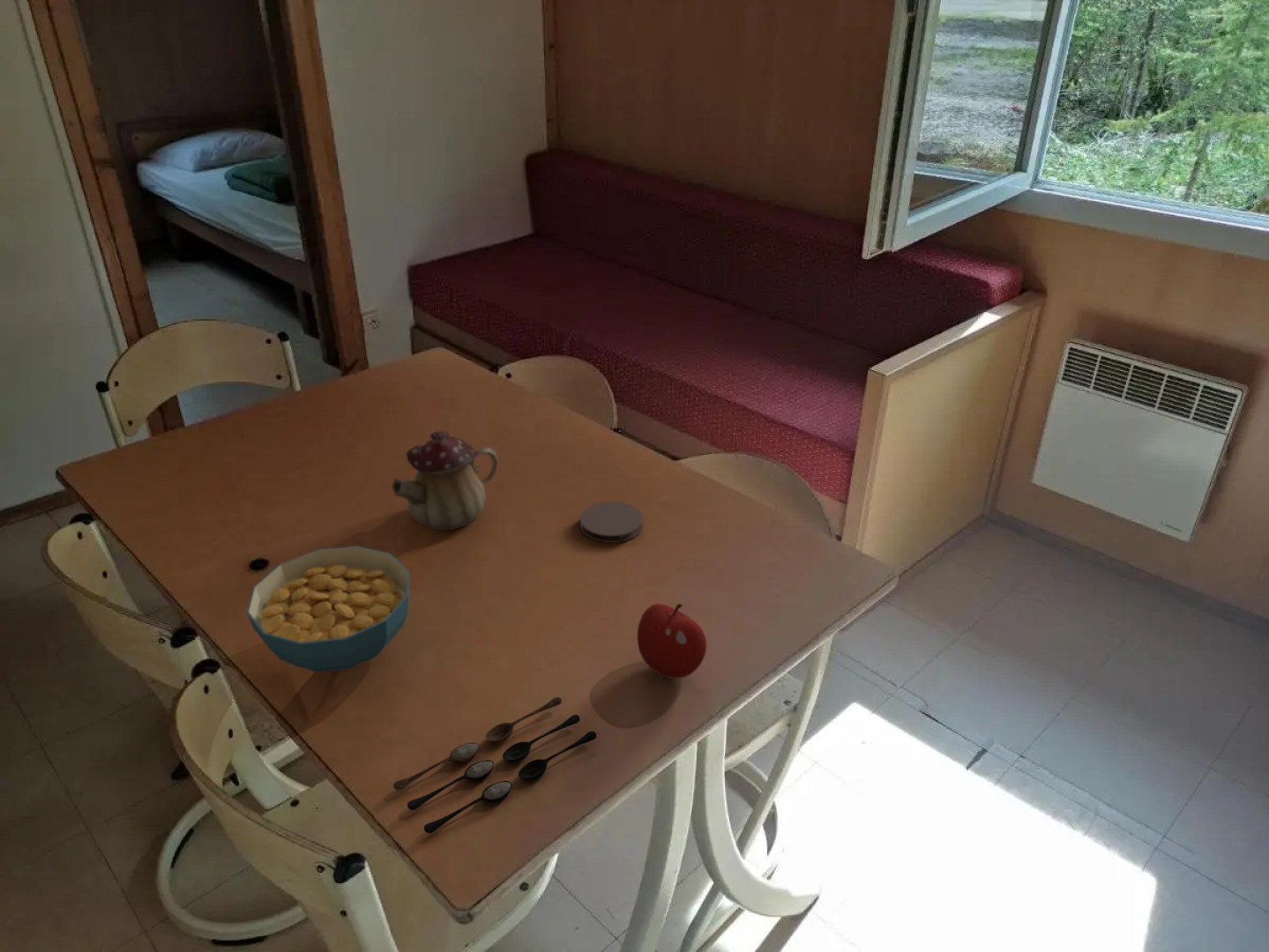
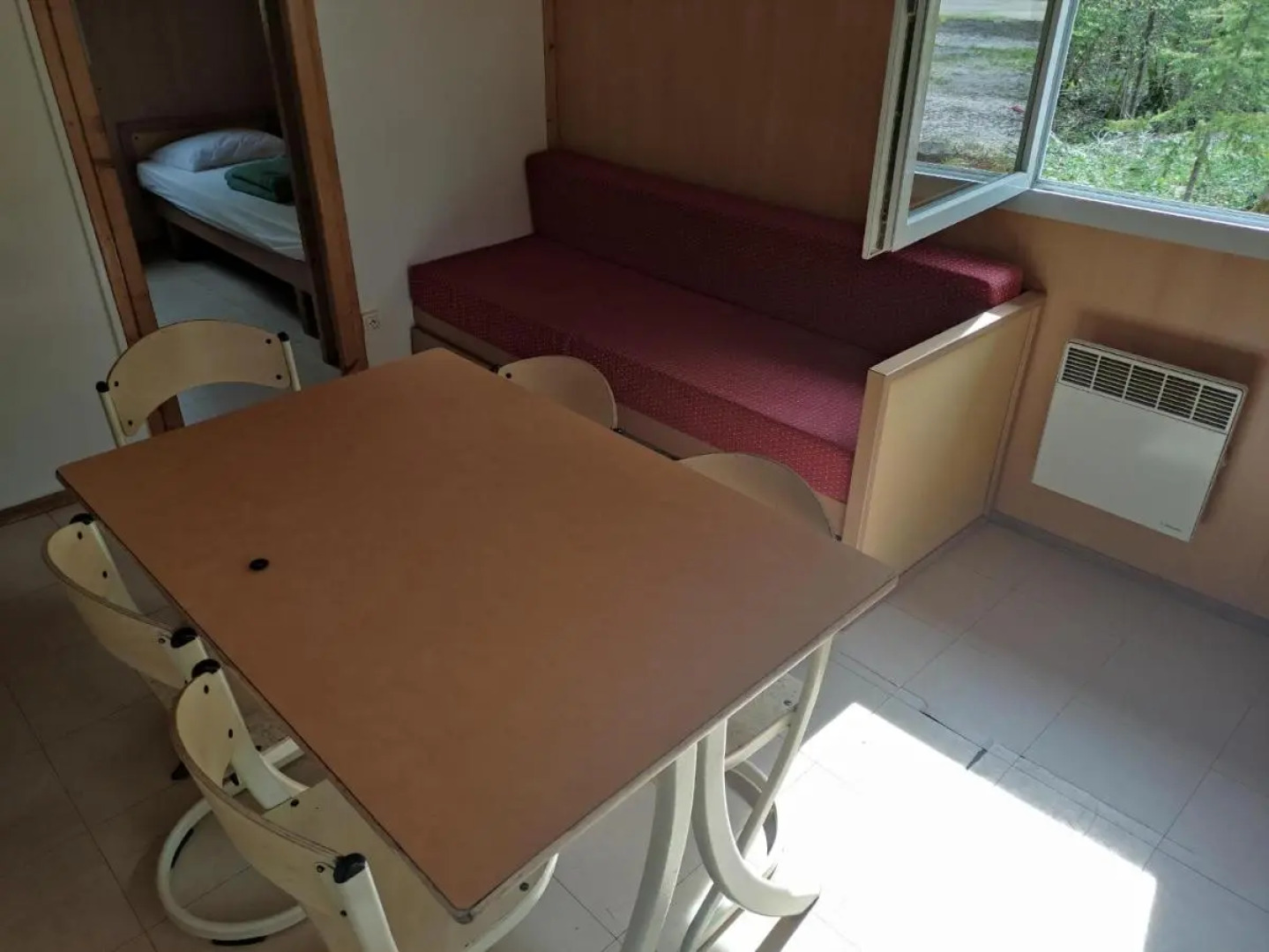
- fruit [637,603,707,680]
- teapot [391,429,499,531]
- spoon [392,696,597,834]
- coaster [579,501,644,544]
- cereal bowl [246,545,411,673]
